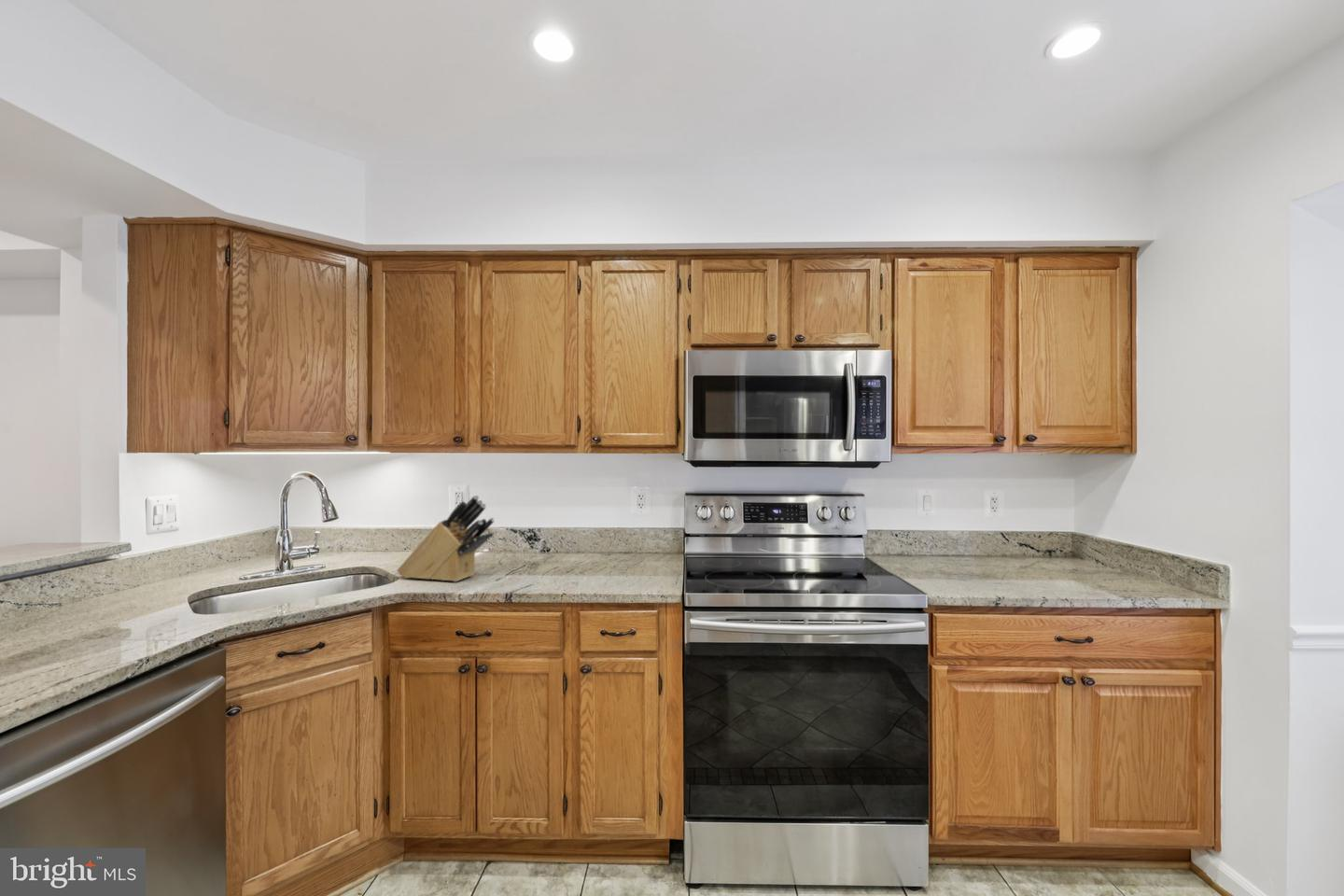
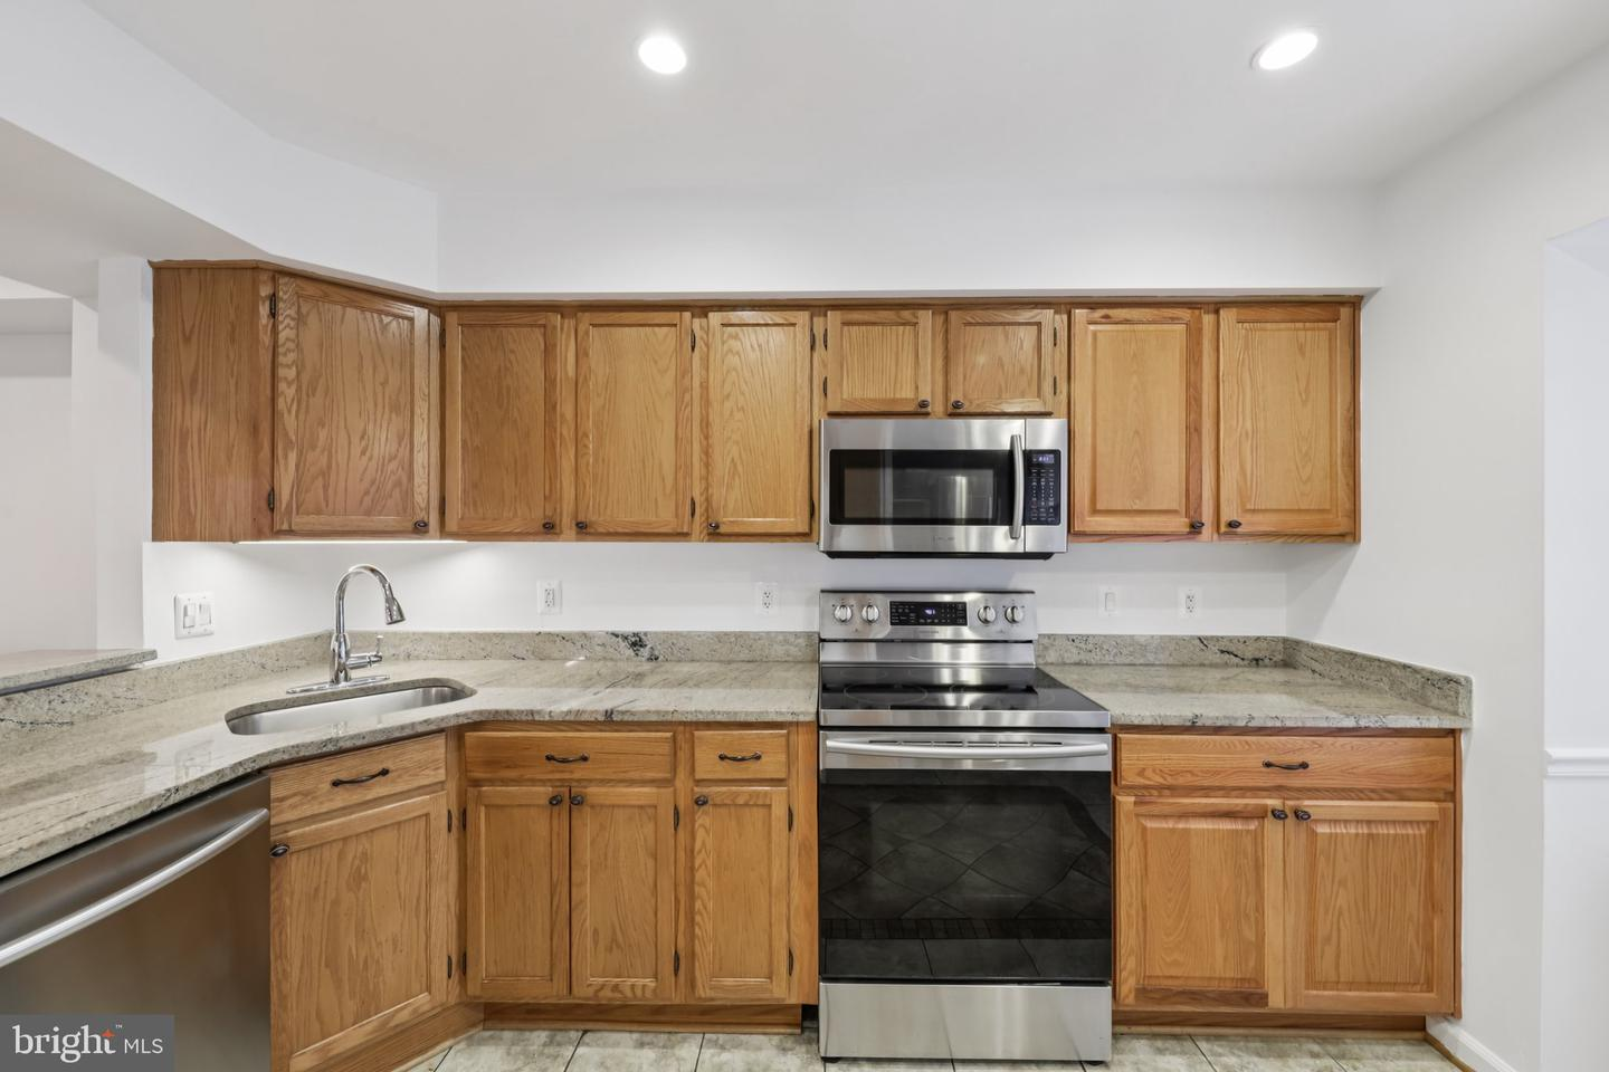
- knife block [397,494,496,582]
